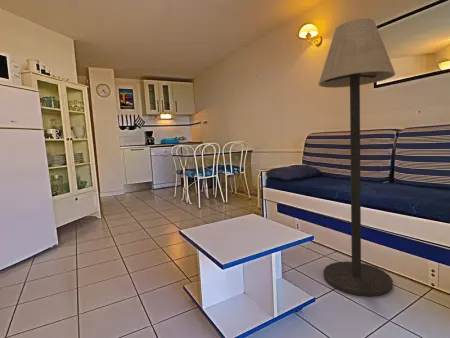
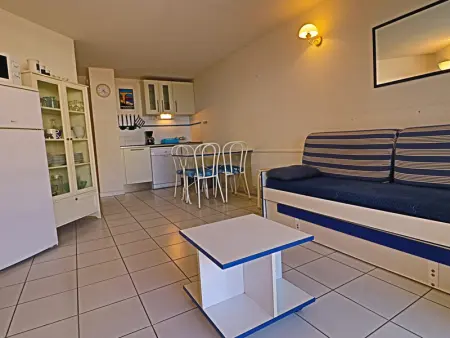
- floor lamp [318,17,396,297]
